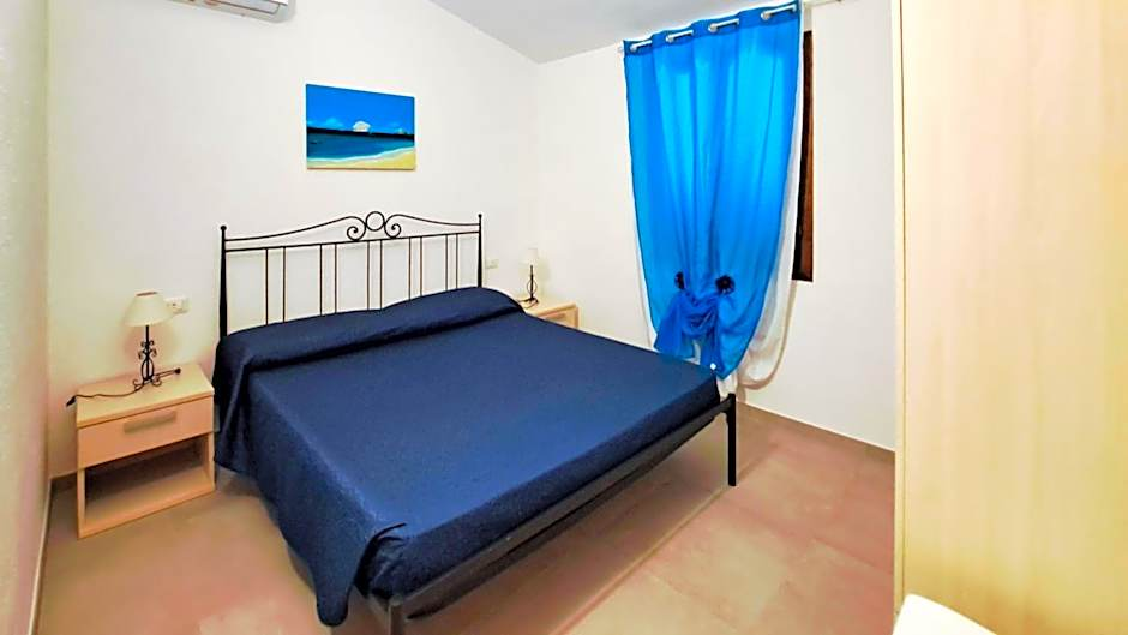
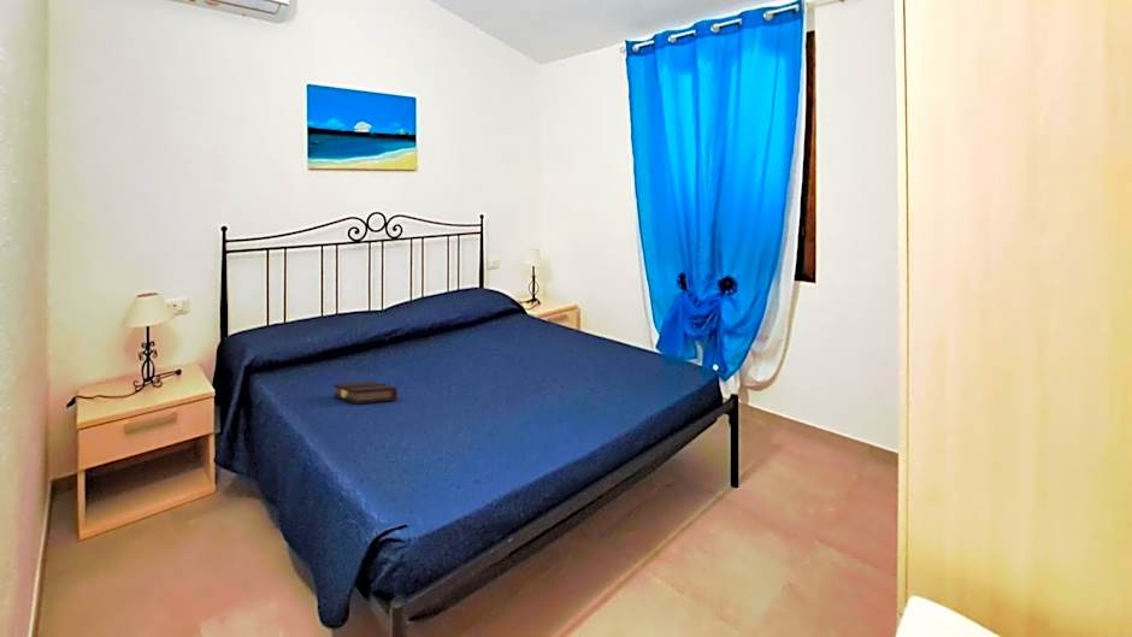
+ book [332,381,399,405]
